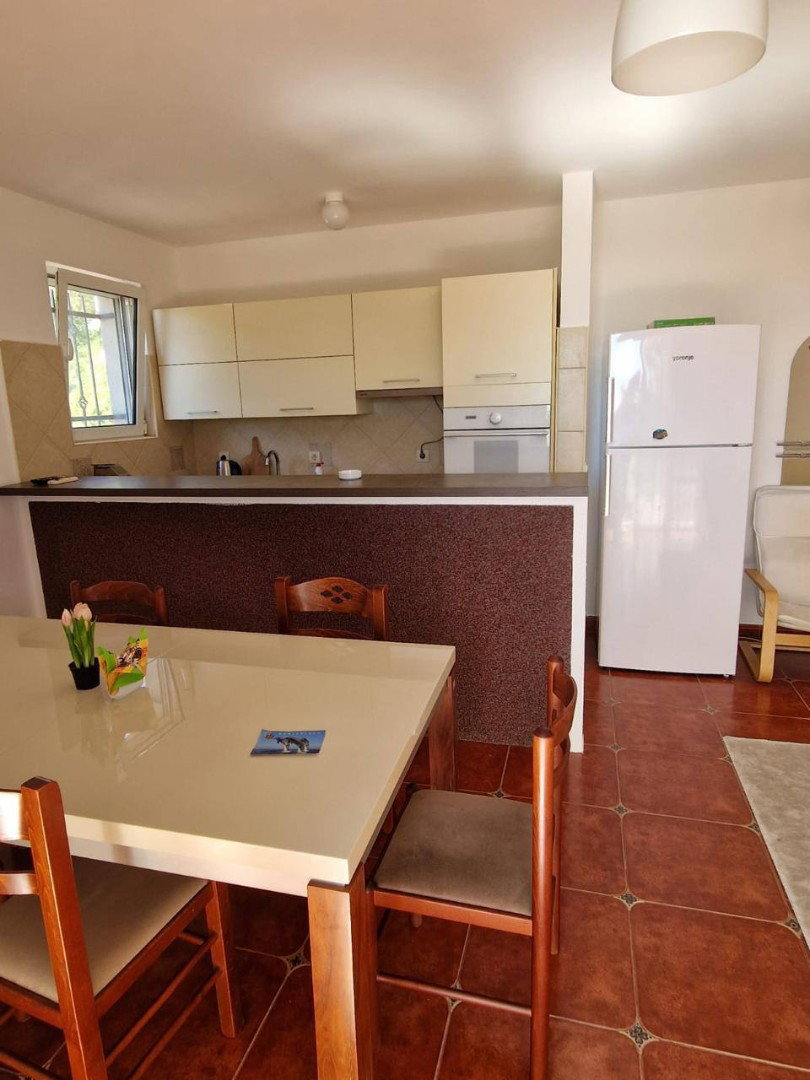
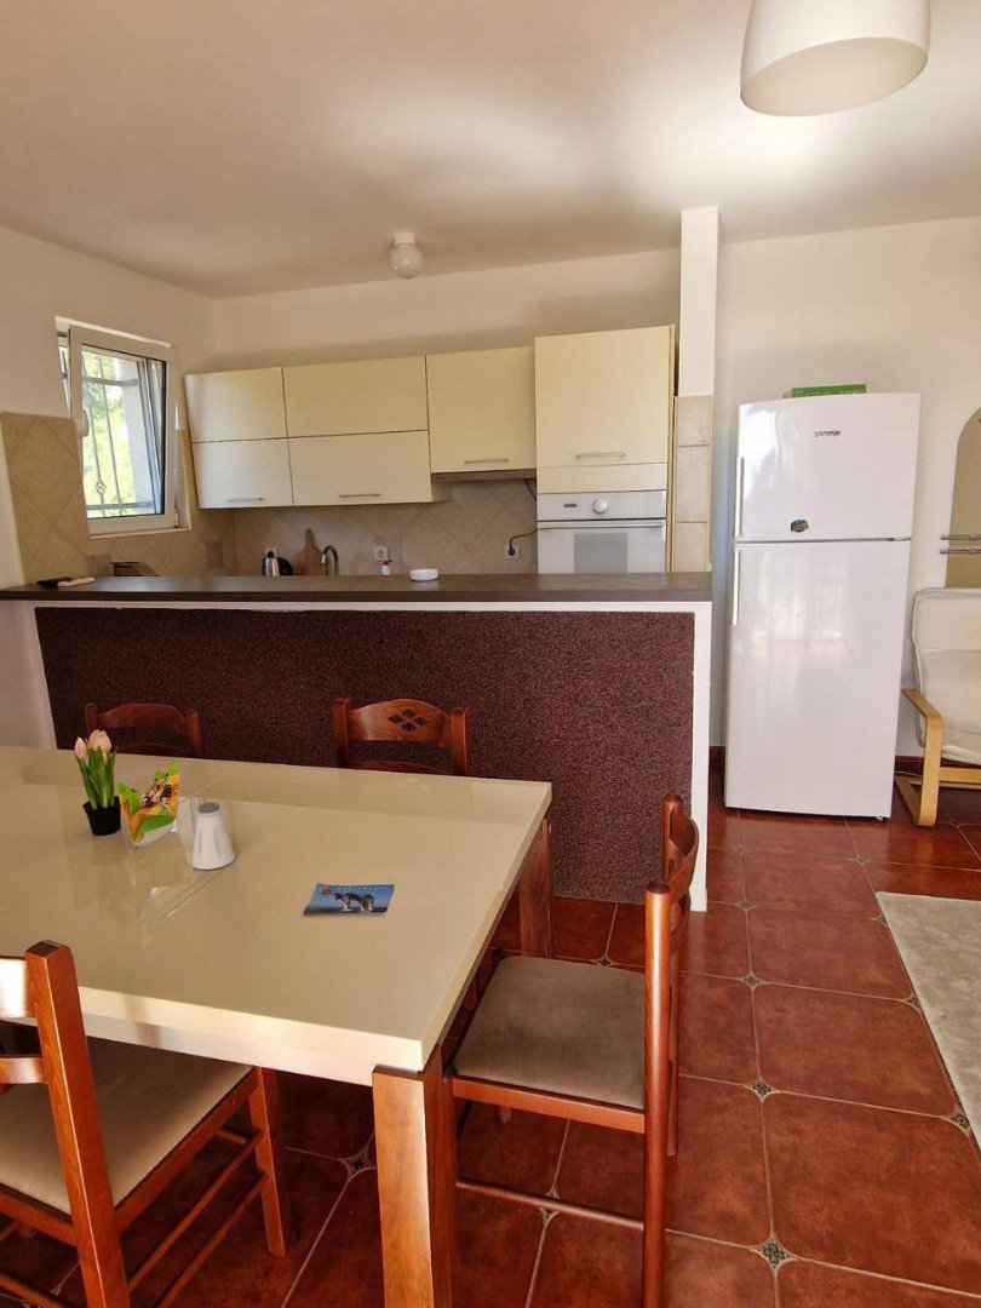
+ saltshaker [190,801,236,871]
